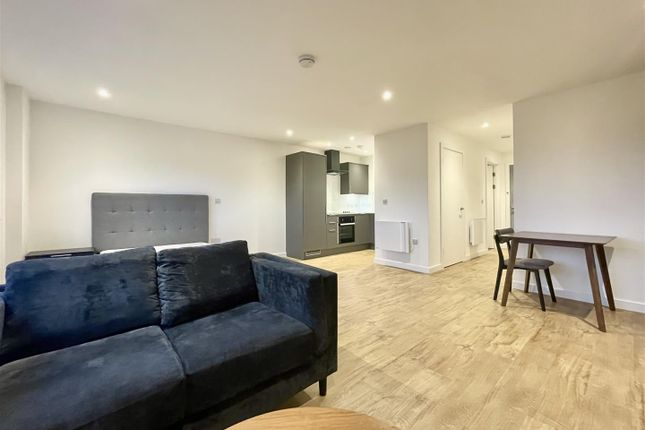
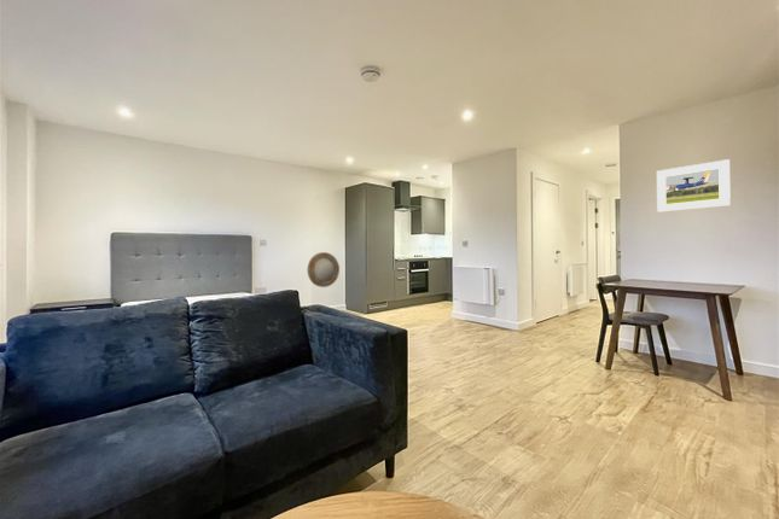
+ home mirror [307,251,341,288]
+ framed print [656,158,732,214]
